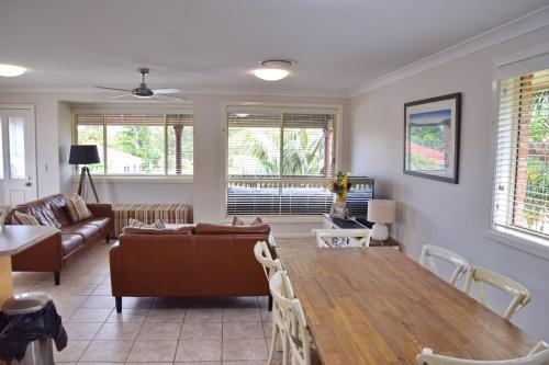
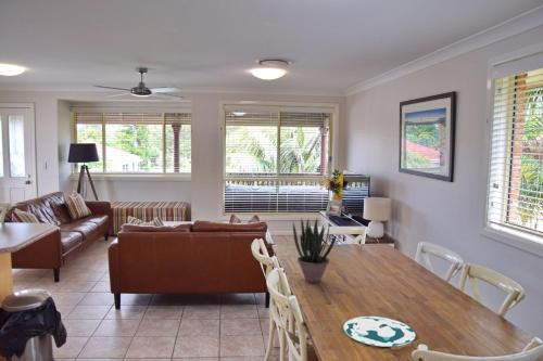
+ plate [342,315,417,348]
+ potted plant [292,217,338,284]
